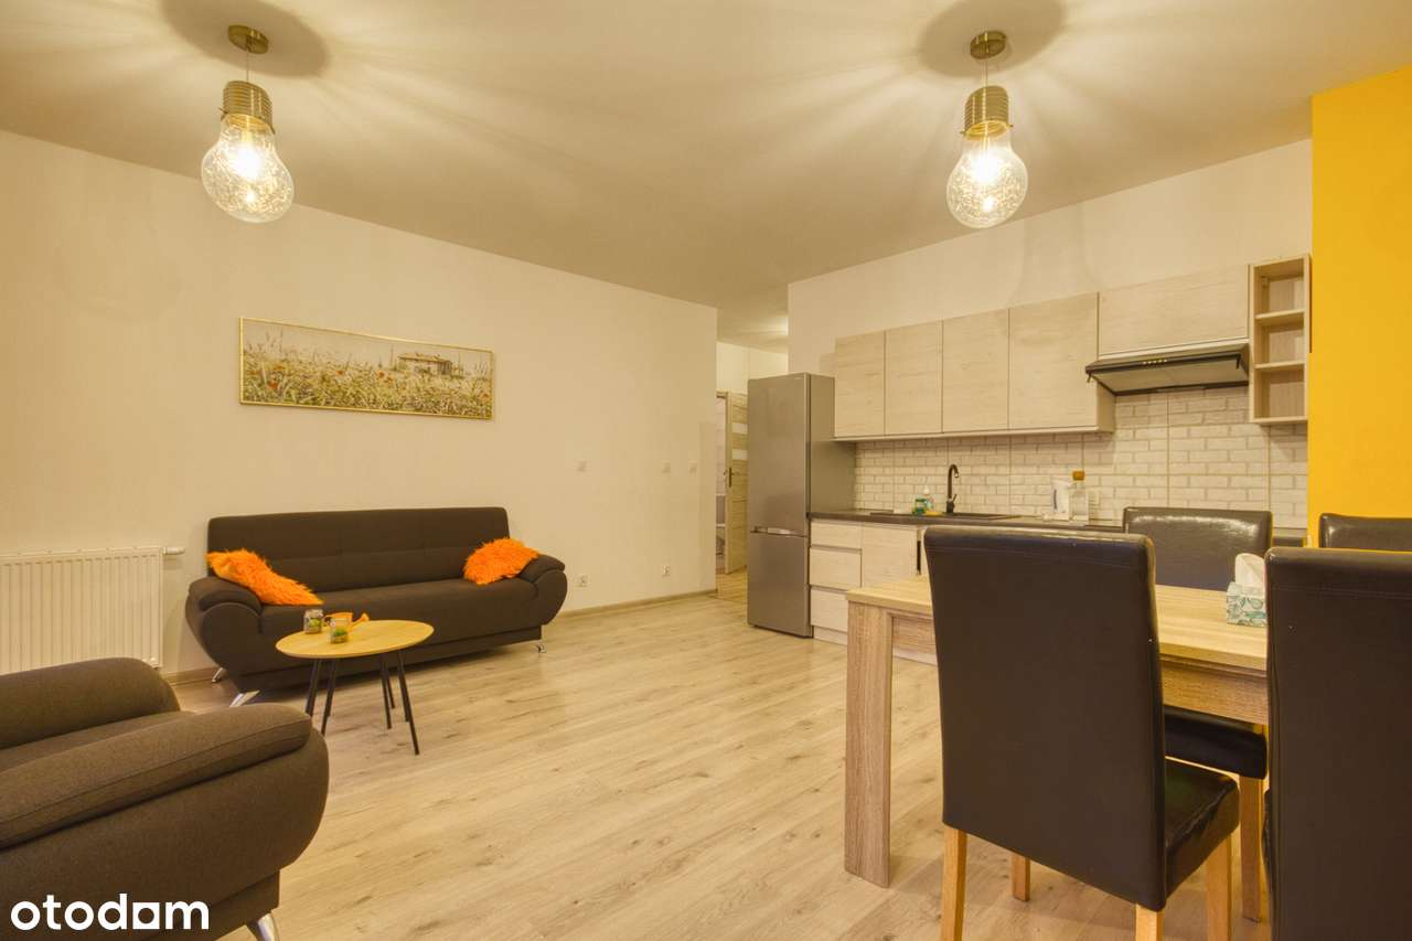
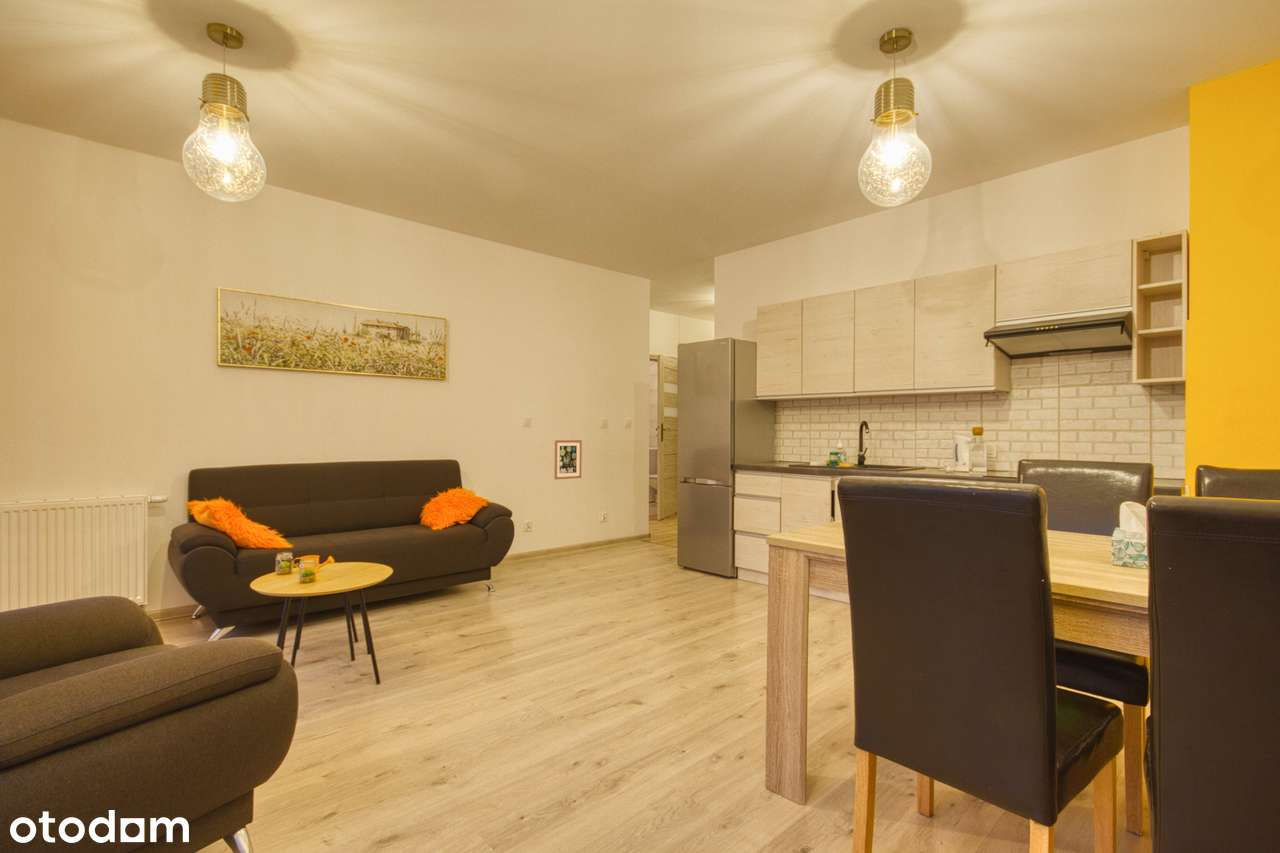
+ wall art [554,439,583,480]
